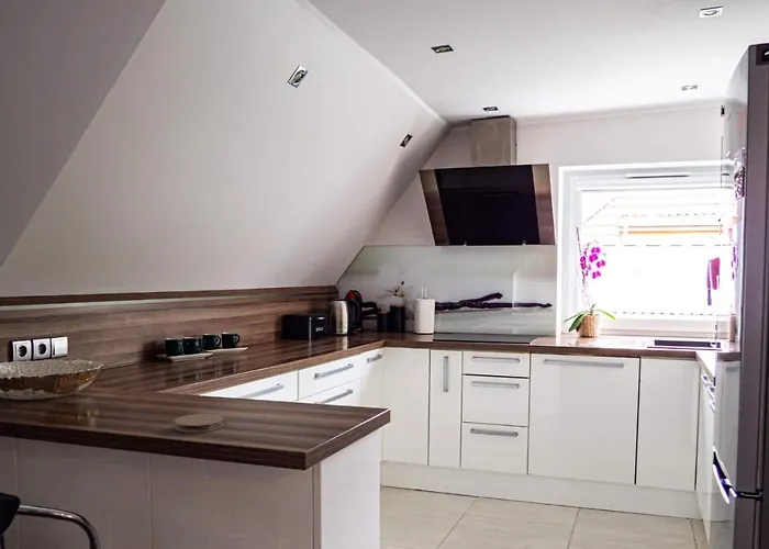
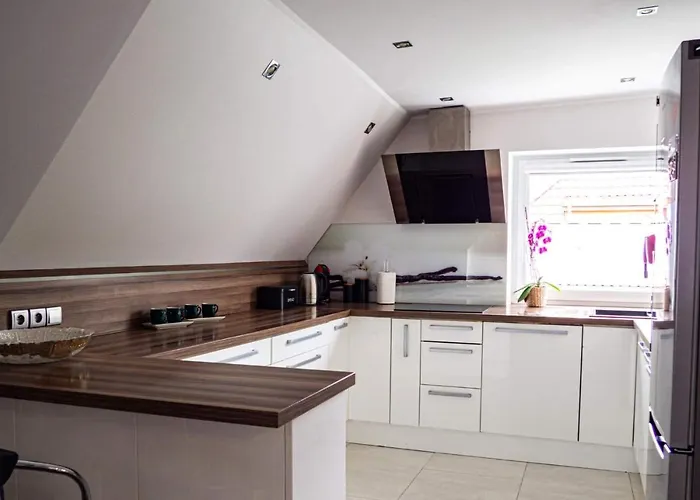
- coaster [174,413,225,434]
